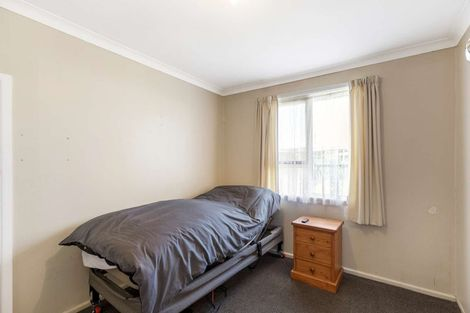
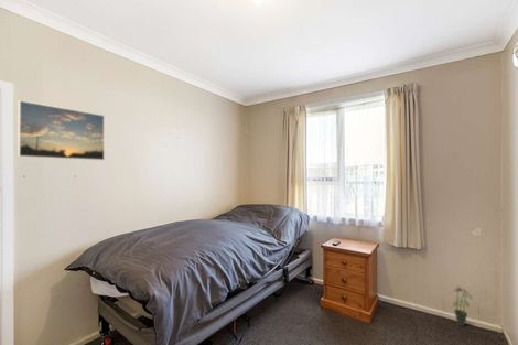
+ potted plant [452,285,473,327]
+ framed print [17,99,106,161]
